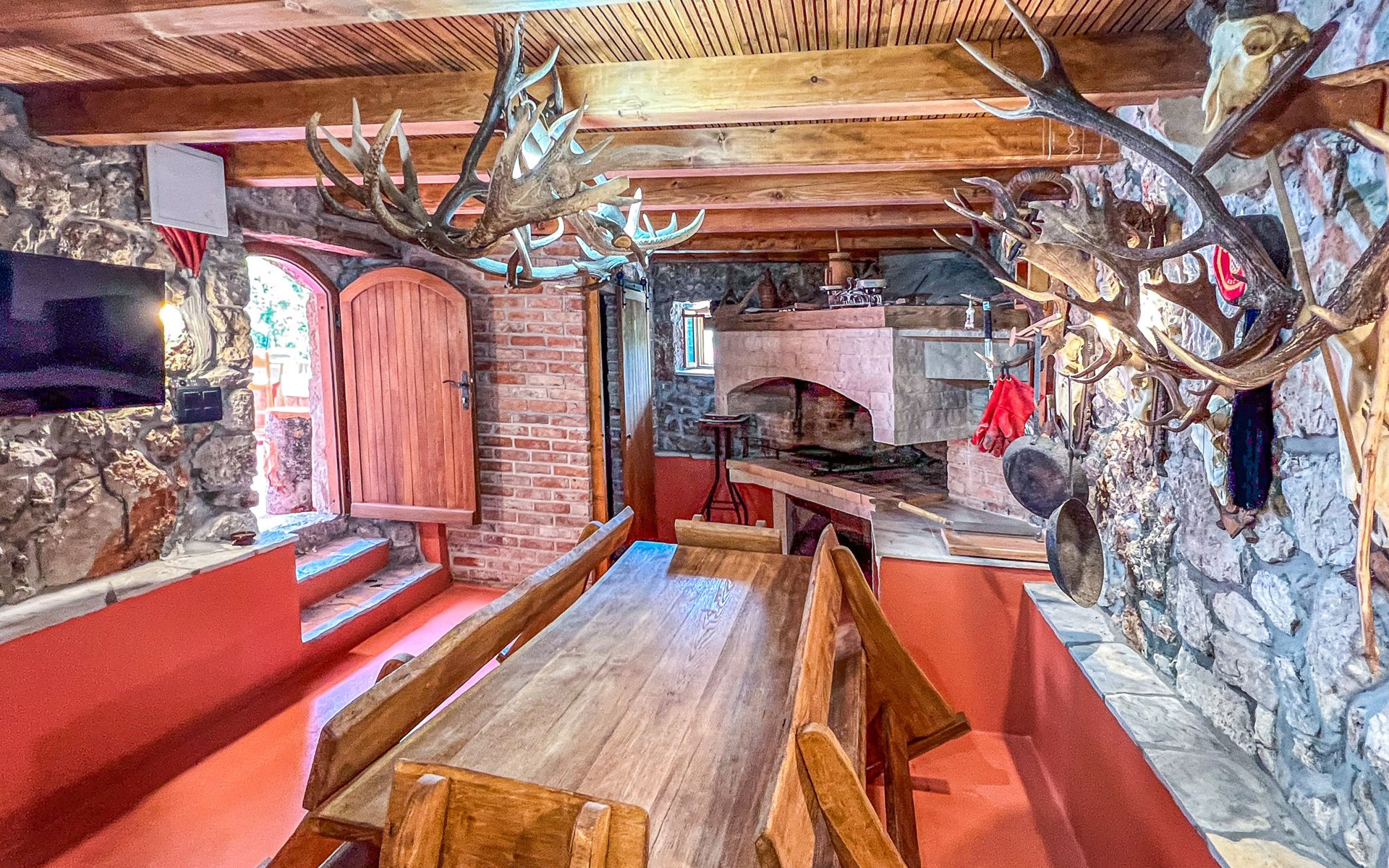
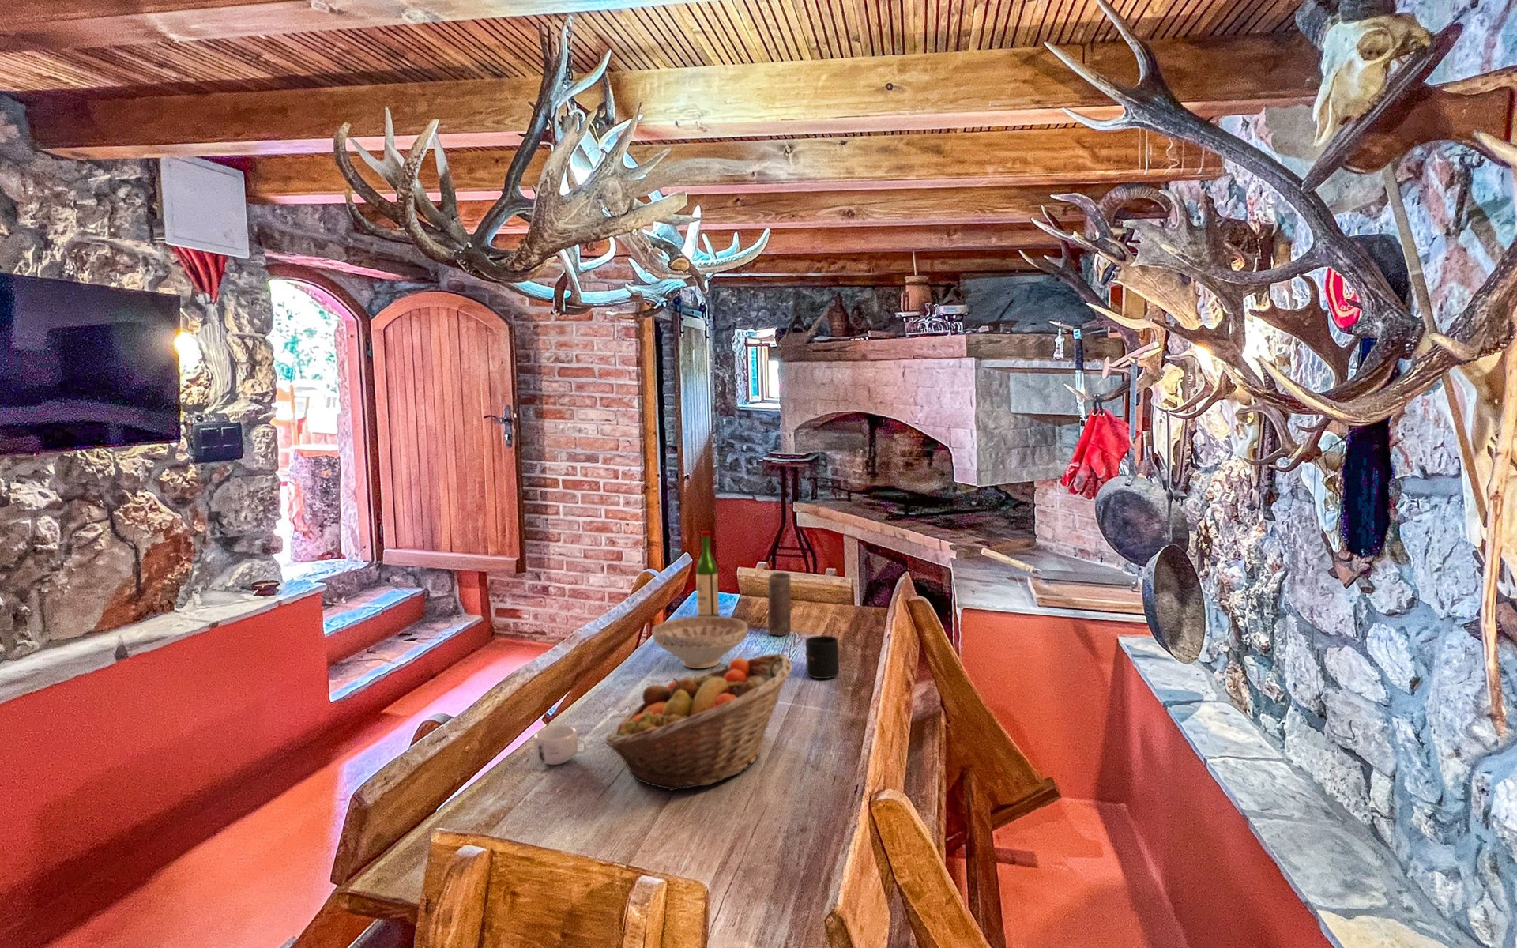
+ decorative bowl [651,615,748,669]
+ wine bottle [696,530,720,616]
+ candle [767,572,792,637]
+ mug [805,636,840,679]
+ mug [533,724,588,766]
+ fruit basket [604,652,793,792]
